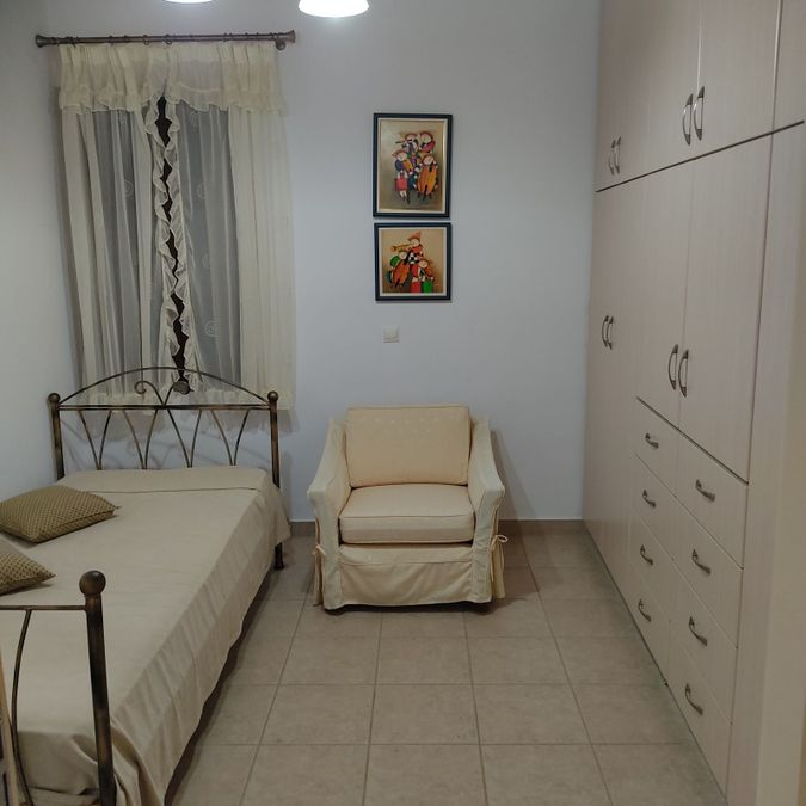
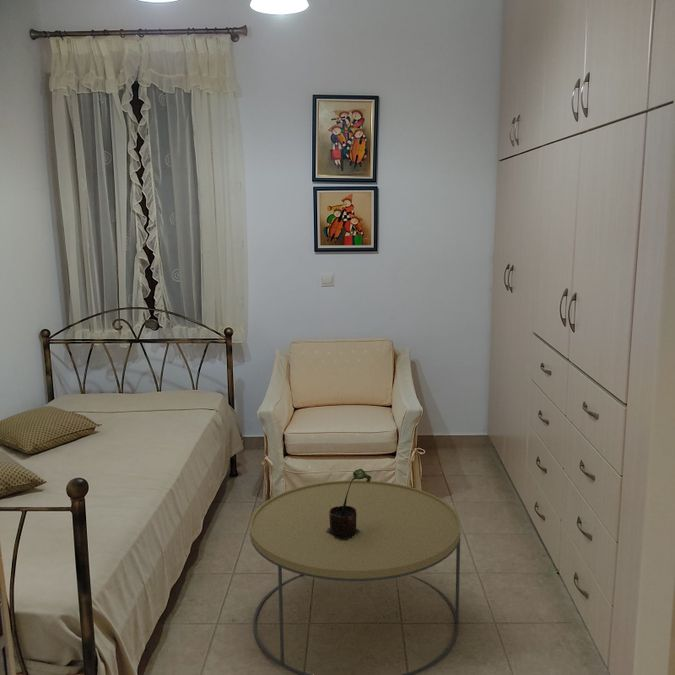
+ coffee table [249,479,462,675]
+ potted plant [327,468,373,541]
